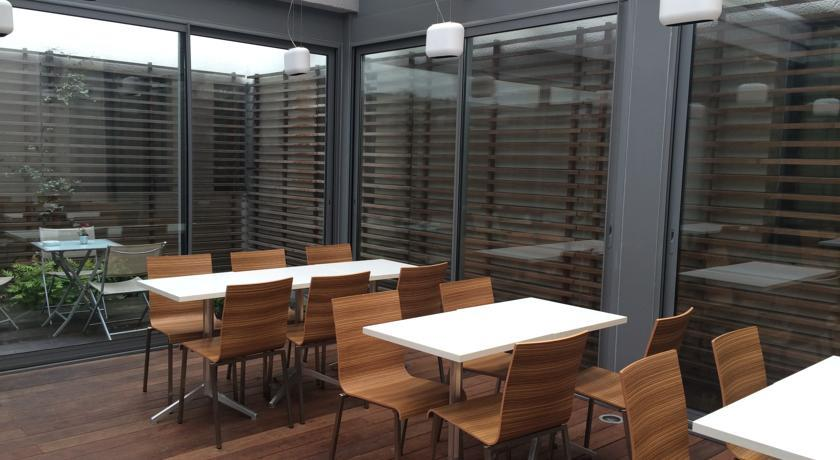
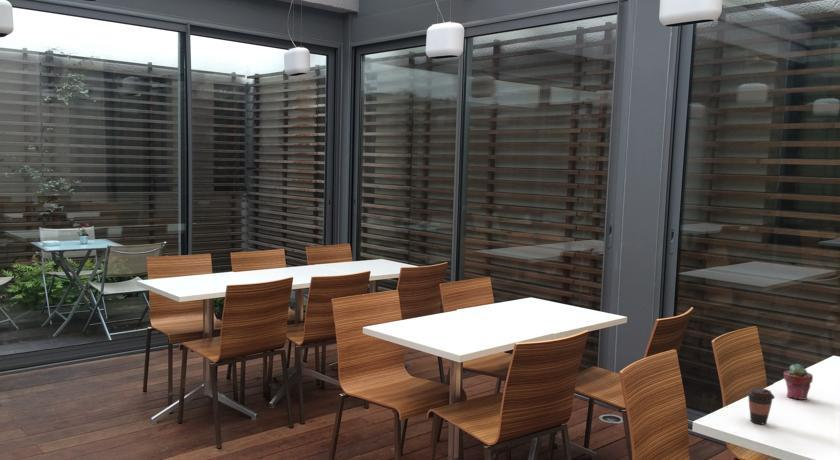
+ potted succulent [783,363,814,401]
+ coffee cup [746,387,775,425]
